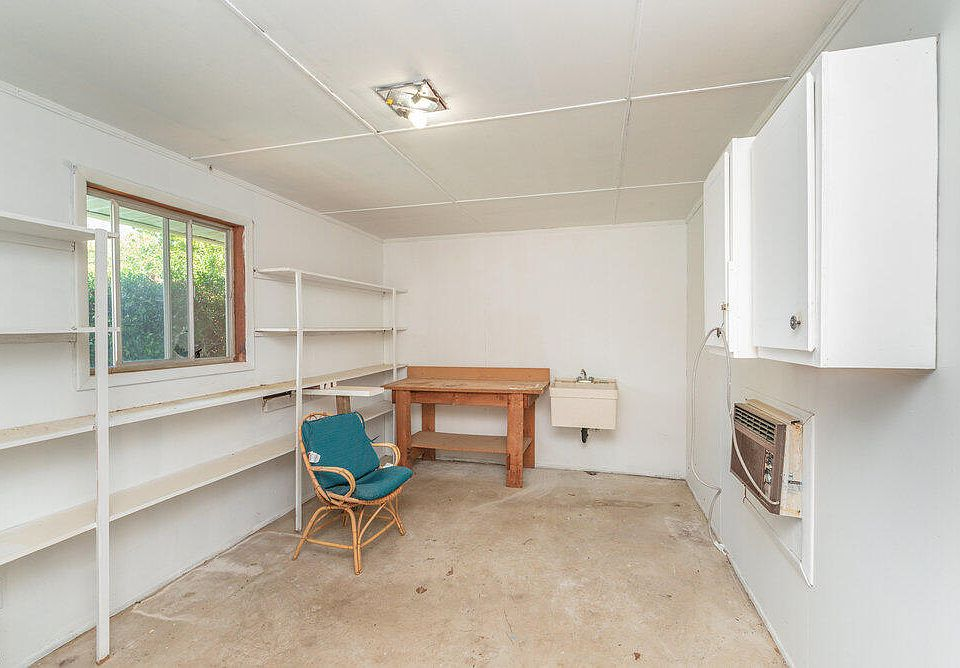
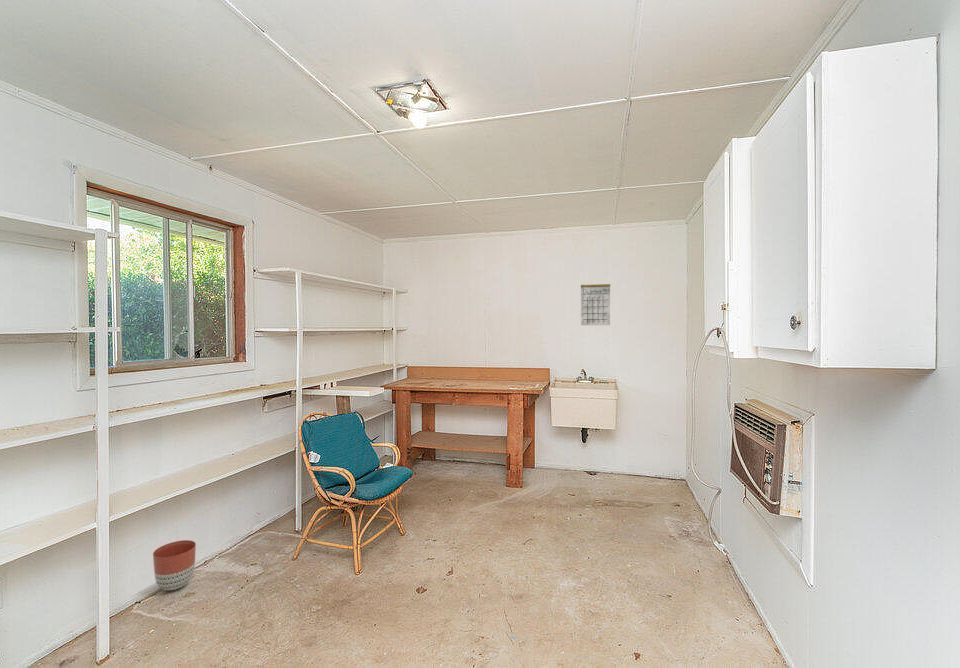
+ planter [152,539,197,591]
+ calendar [580,283,611,326]
